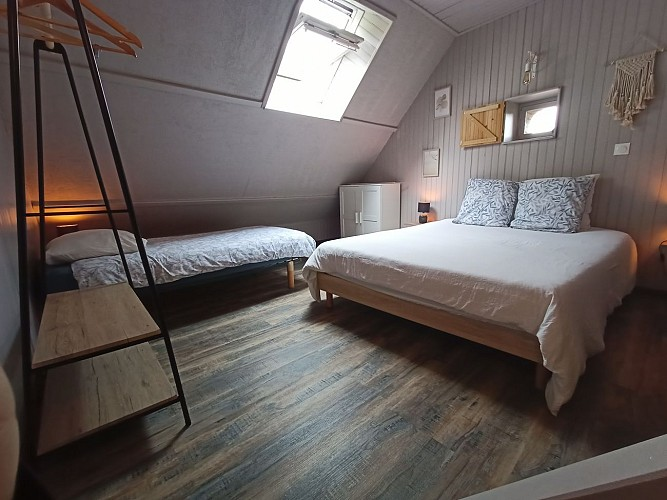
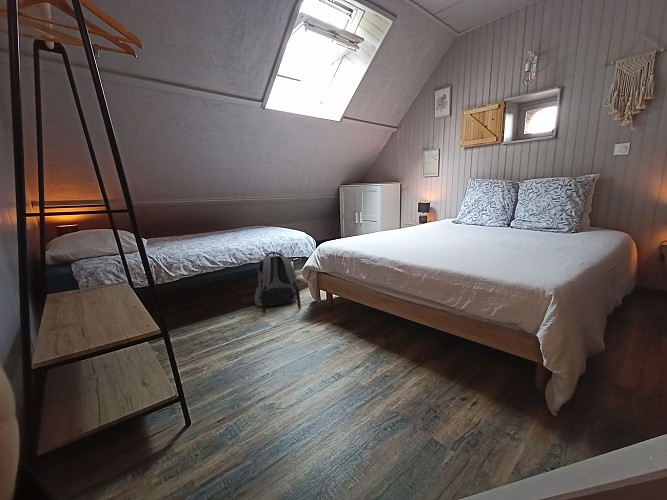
+ backpack [253,251,302,317]
